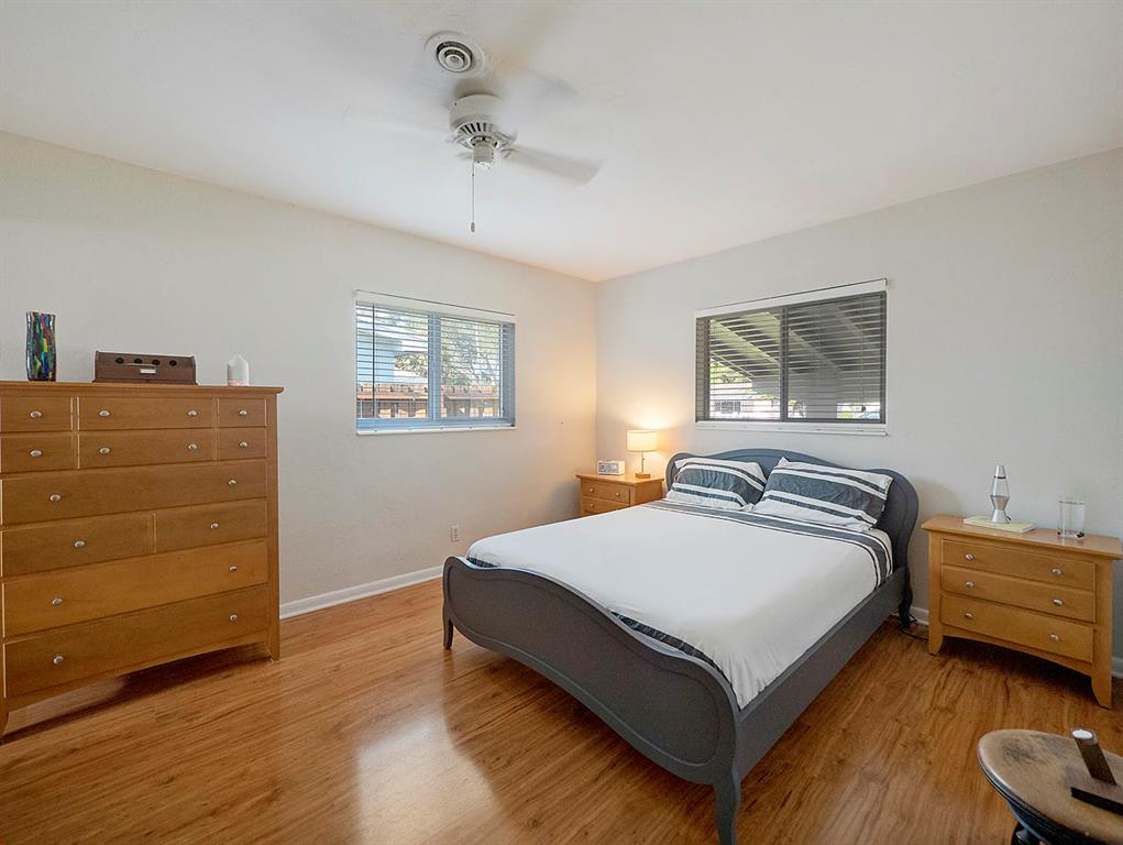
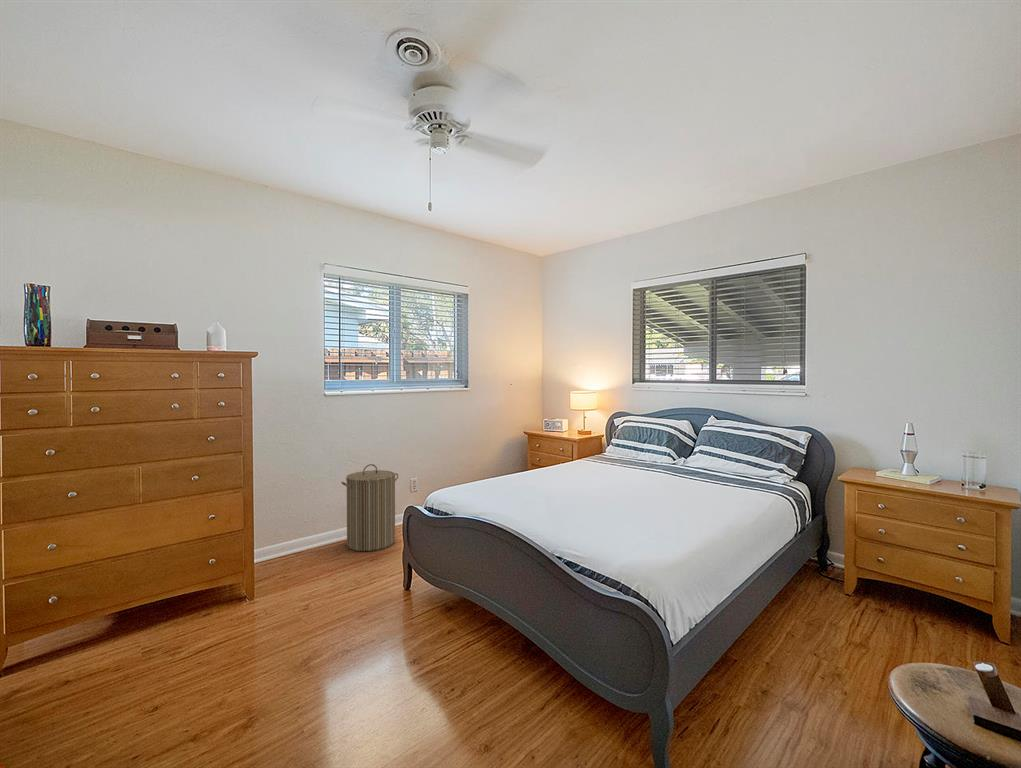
+ laundry hamper [341,463,399,552]
